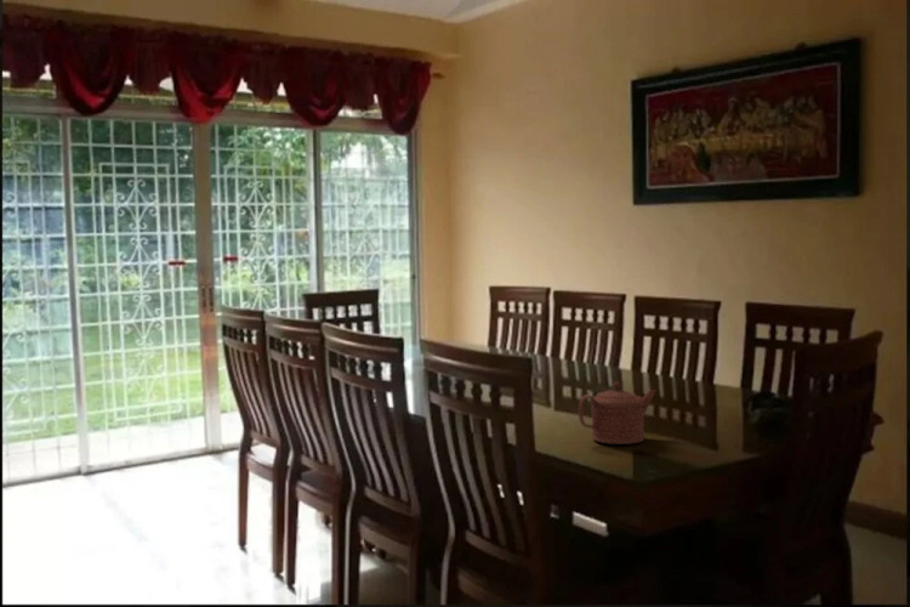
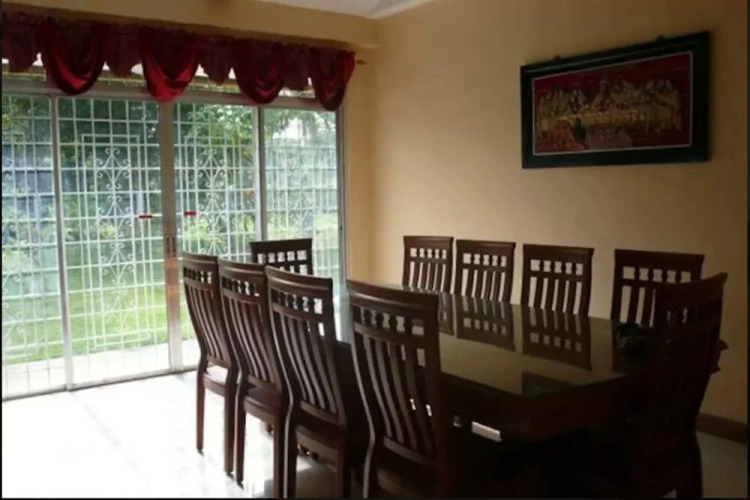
- teapot [578,380,656,446]
